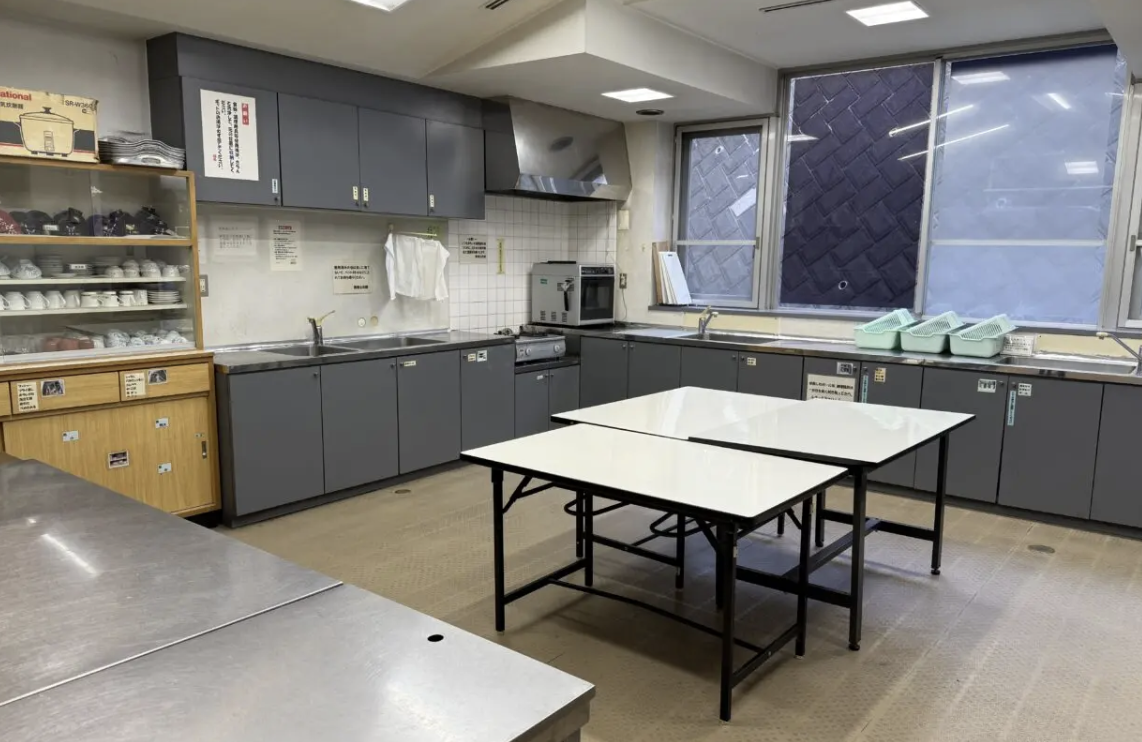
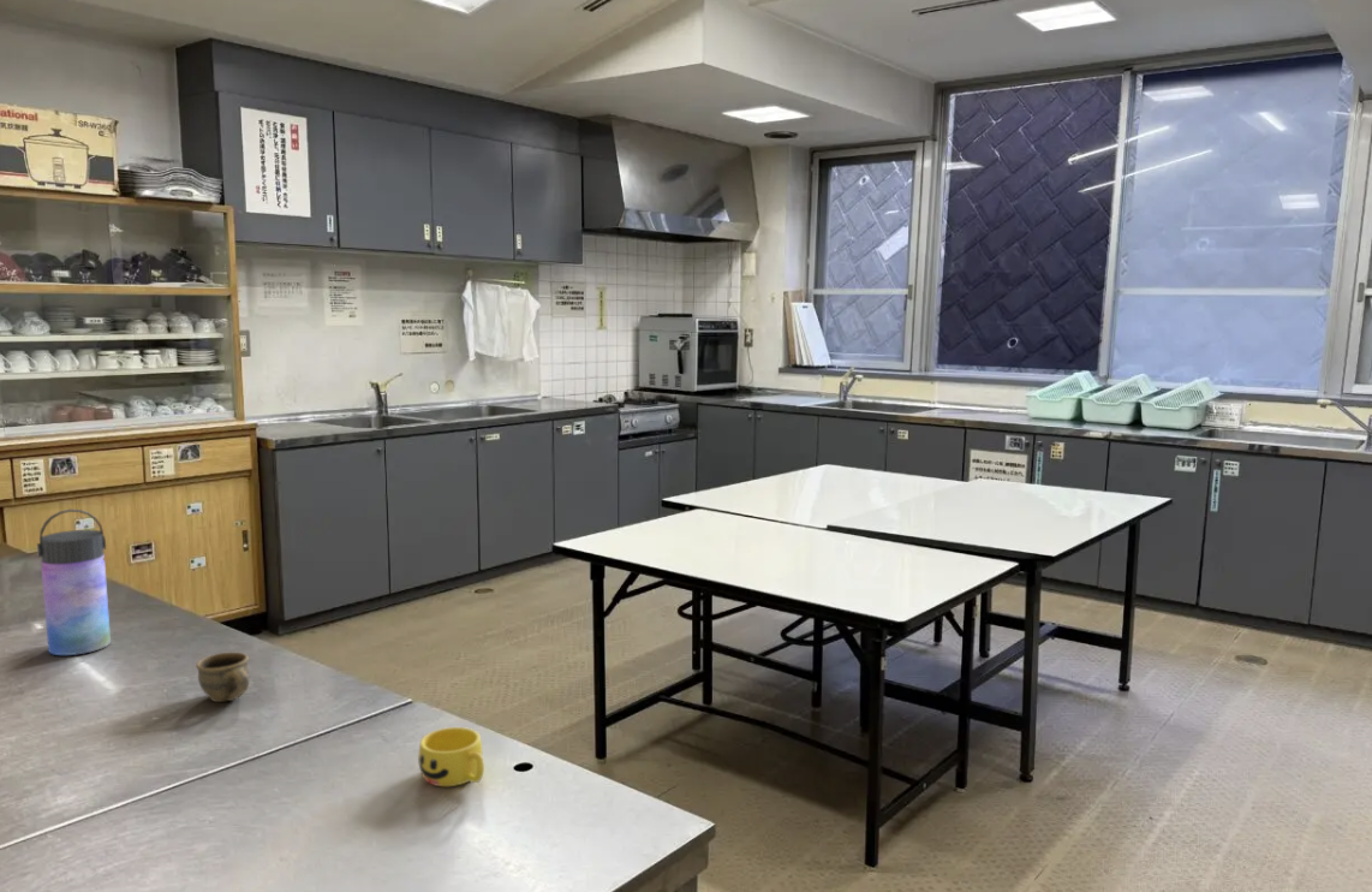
+ water bottle [36,509,112,656]
+ cup [417,726,485,787]
+ cup [195,652,250,703]
